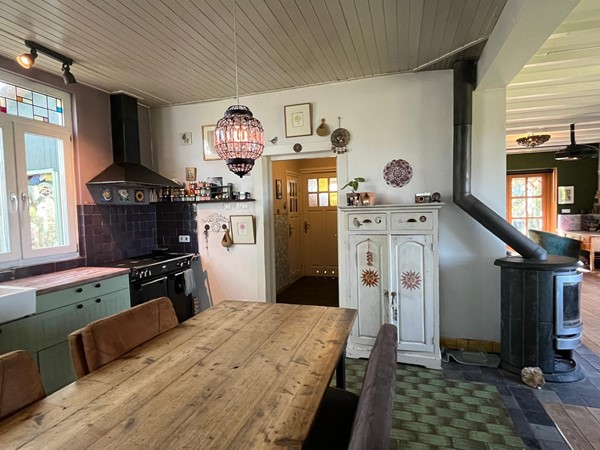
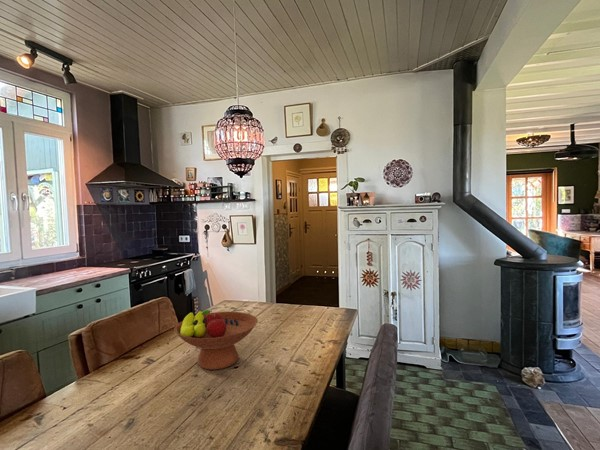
+ fruit bowl [173,309,259,371]
